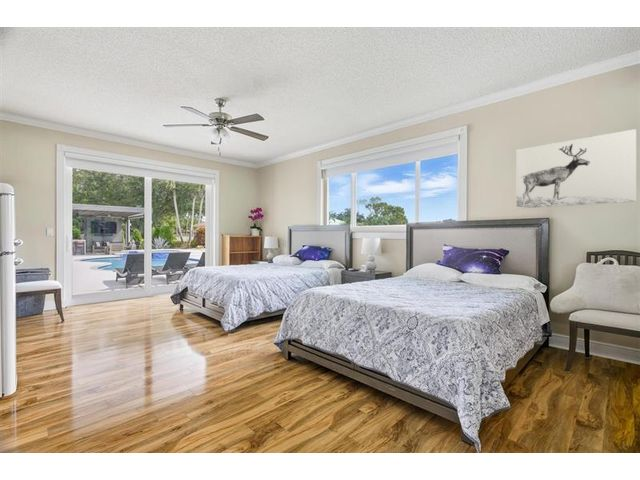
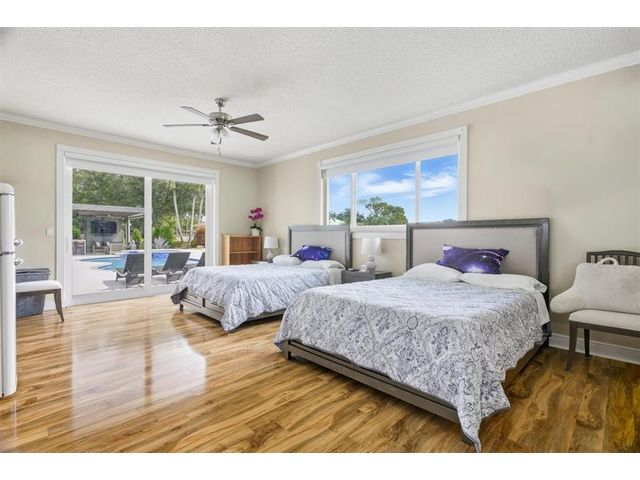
- wall art [515,128,637,210]
